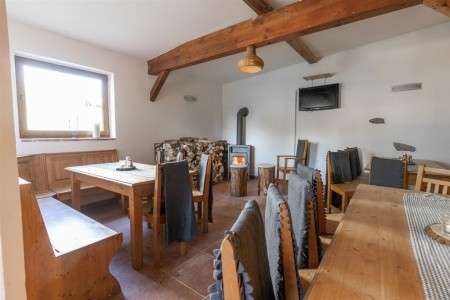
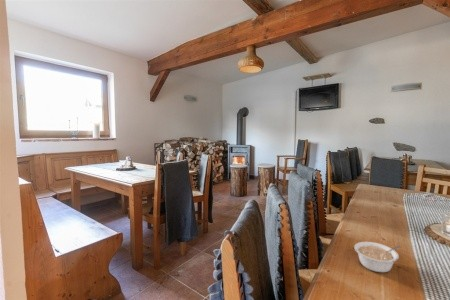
+ legume [353,241,402,273]
